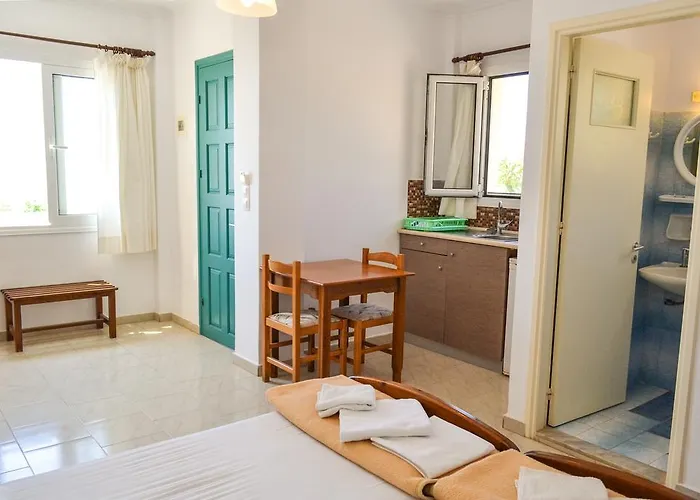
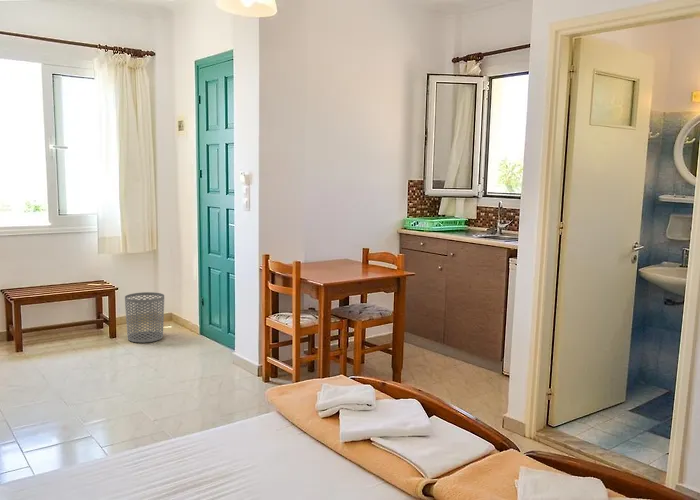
+ waste bin [124,291,165,344]
